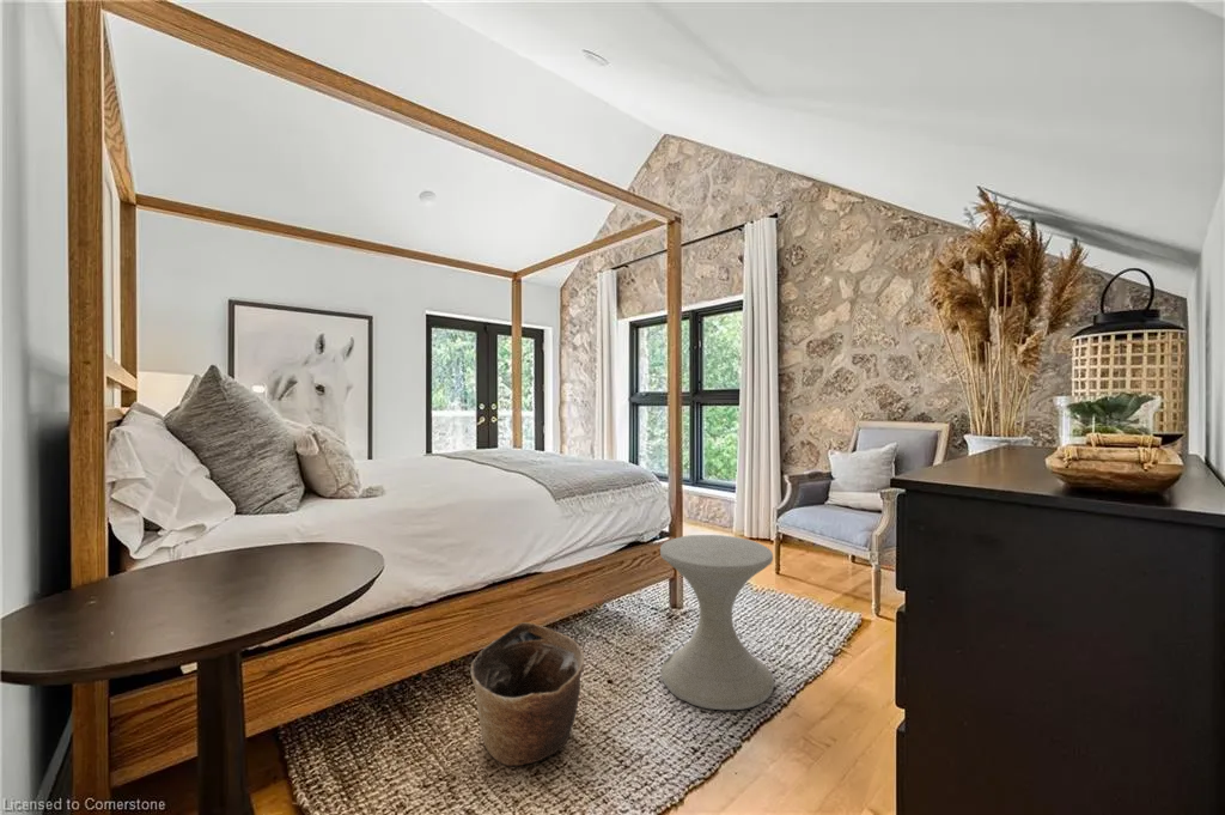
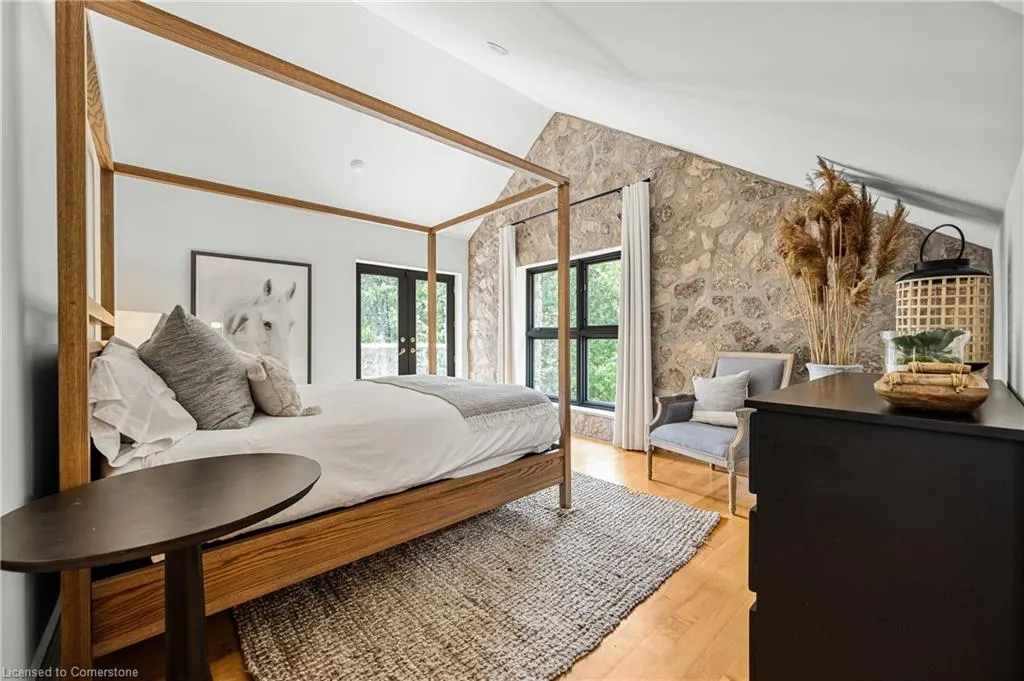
- side table [659,534,775,711]
- basket [470,621,585,767]
